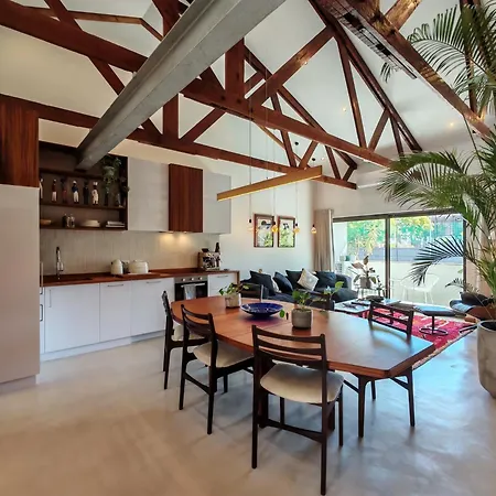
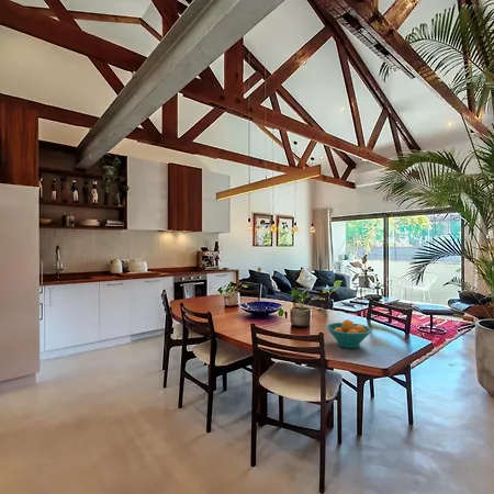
+ fruit bowl [325,318,373,349]
